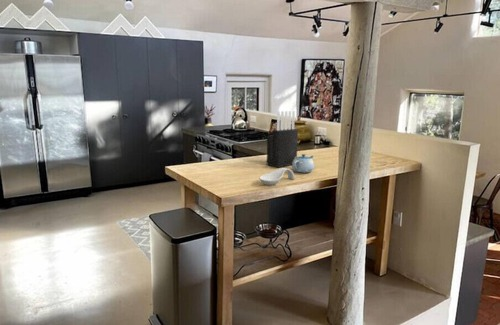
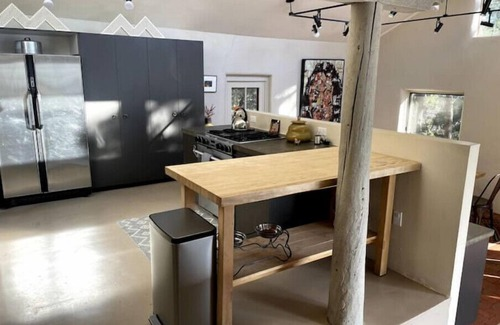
- chinaware [291,153,315,174]
- knife block [266,110,299,168]
- spoon rest [259,167,295,186]
